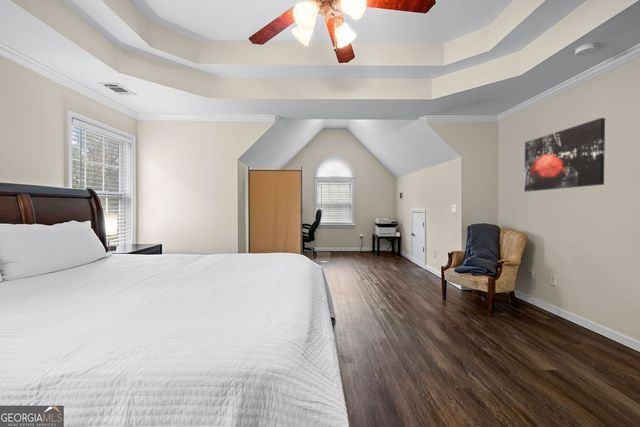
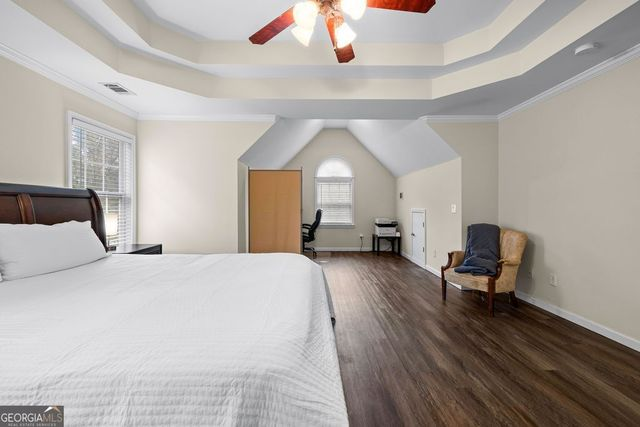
- wall art [523,117,606,193]
